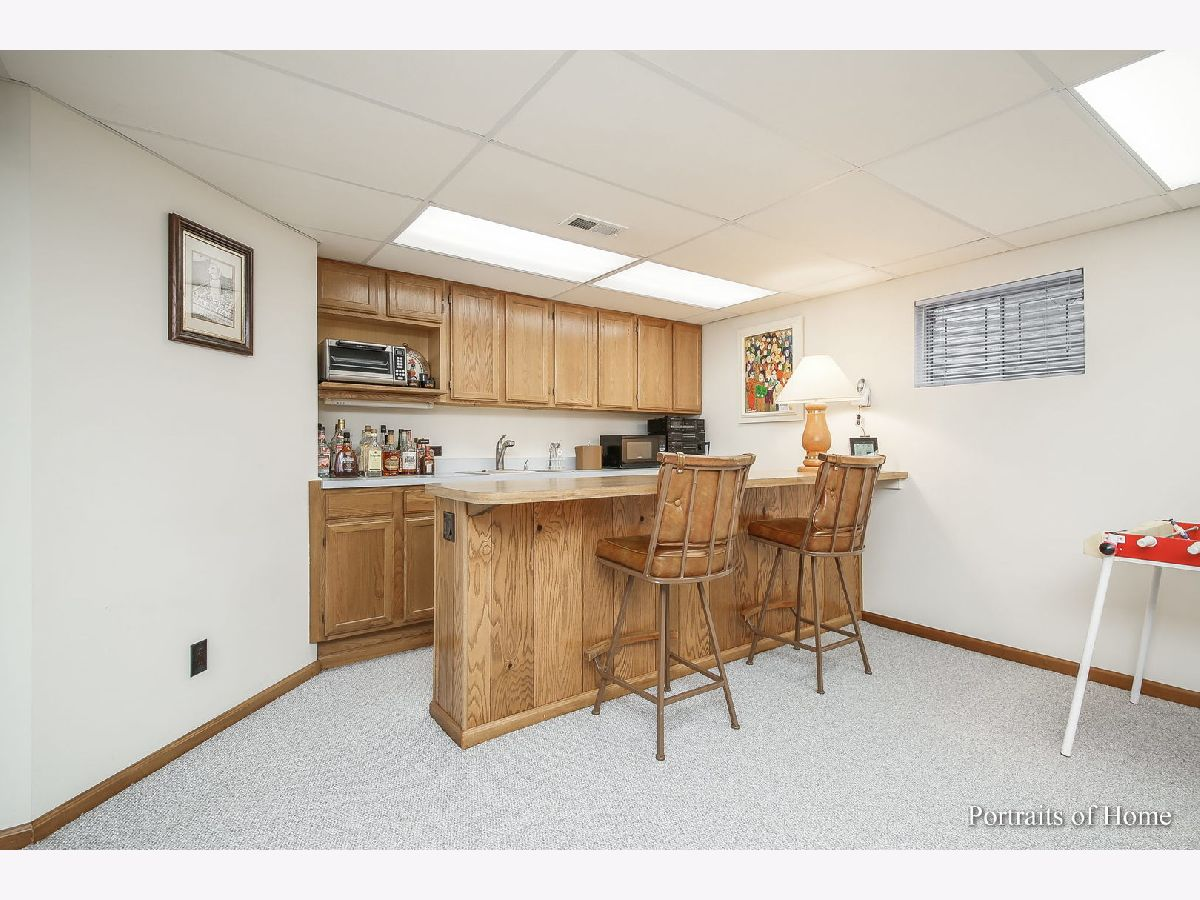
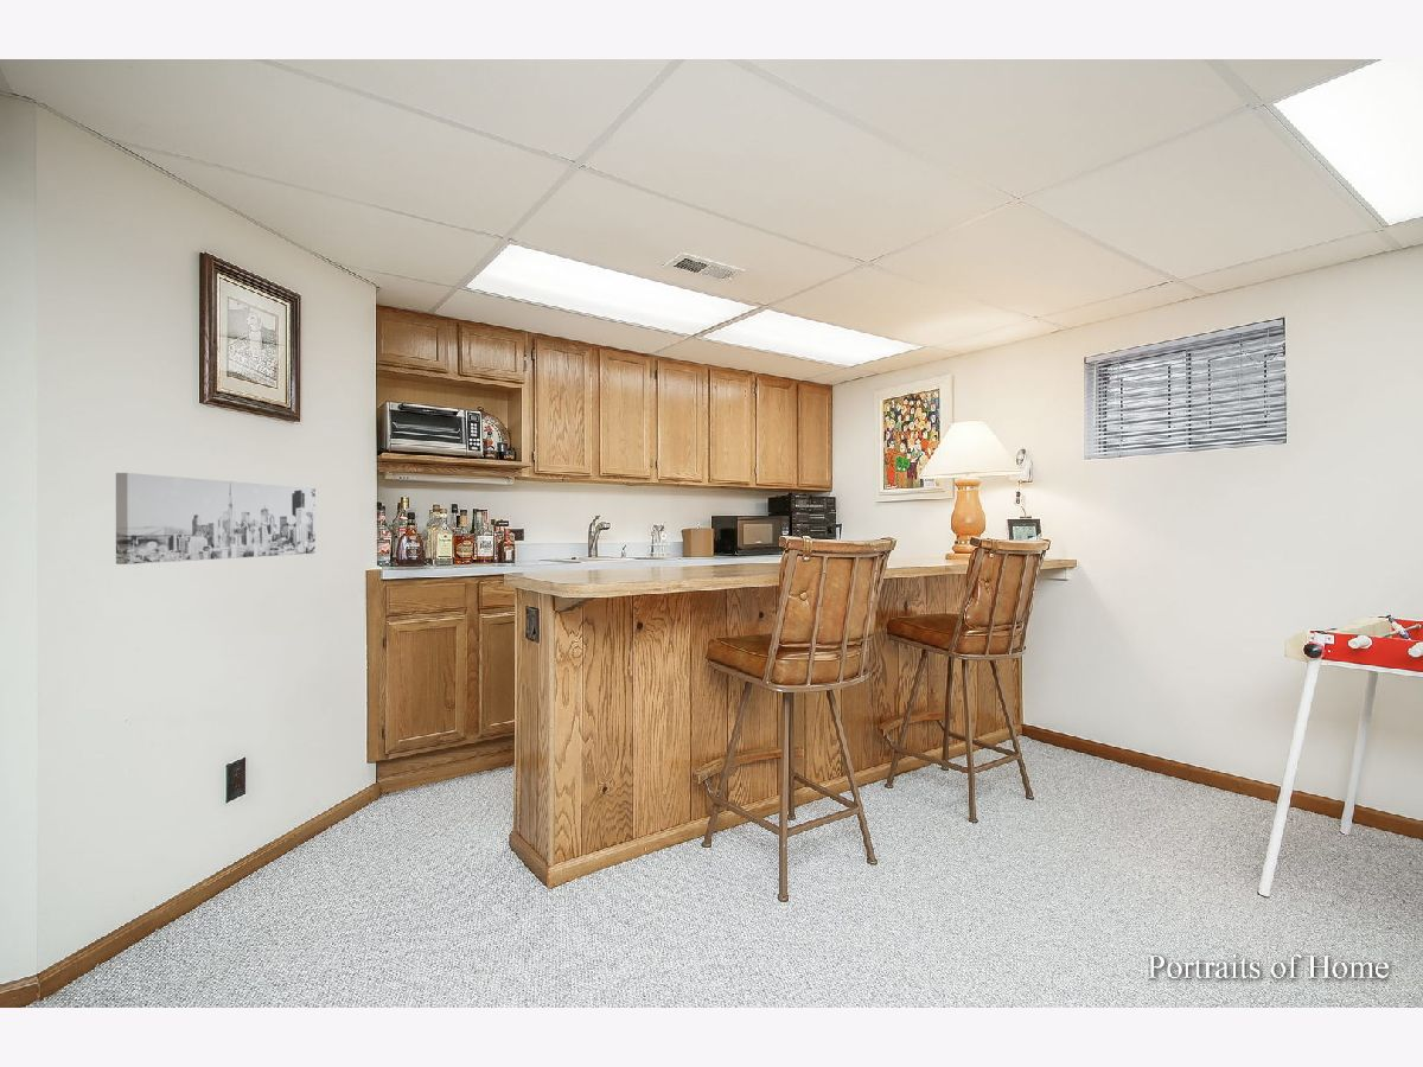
+ wall art [115,472,317,566]
